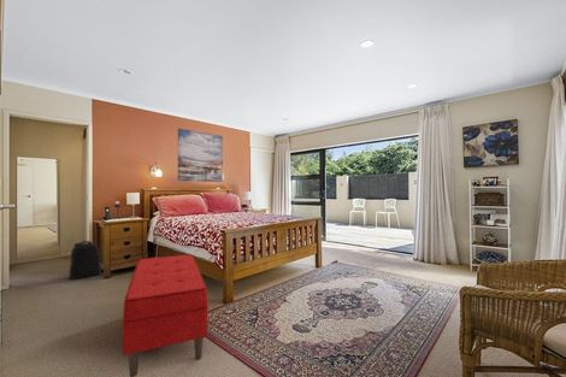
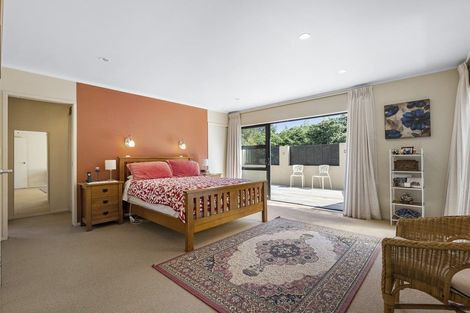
- bench [122,253,210,377]
- wall art [177,128,224,183]
- backpack [67,240,102,281]
